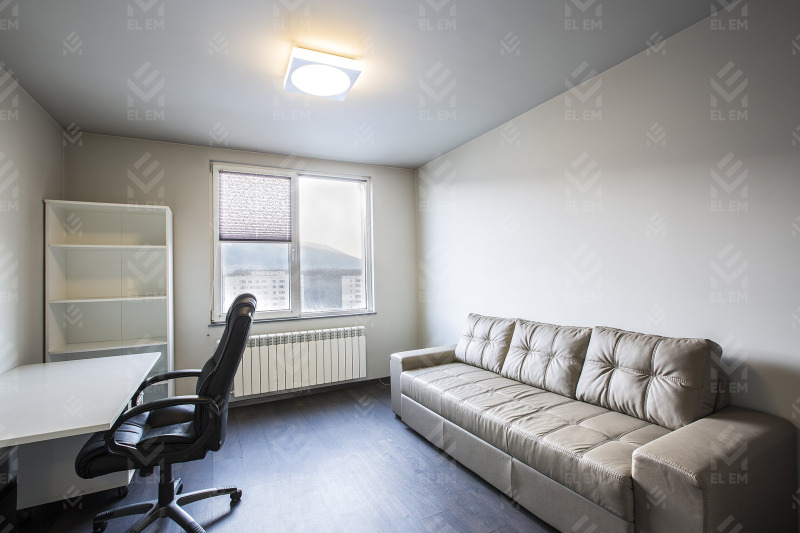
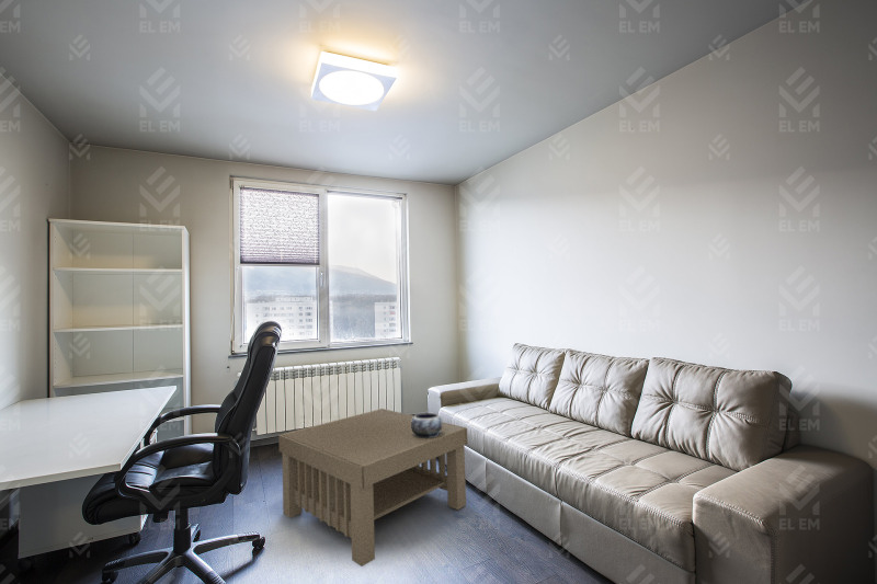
+ decorative bowl [411,412,443,438]
+ coffee table [277,408,468,568]
